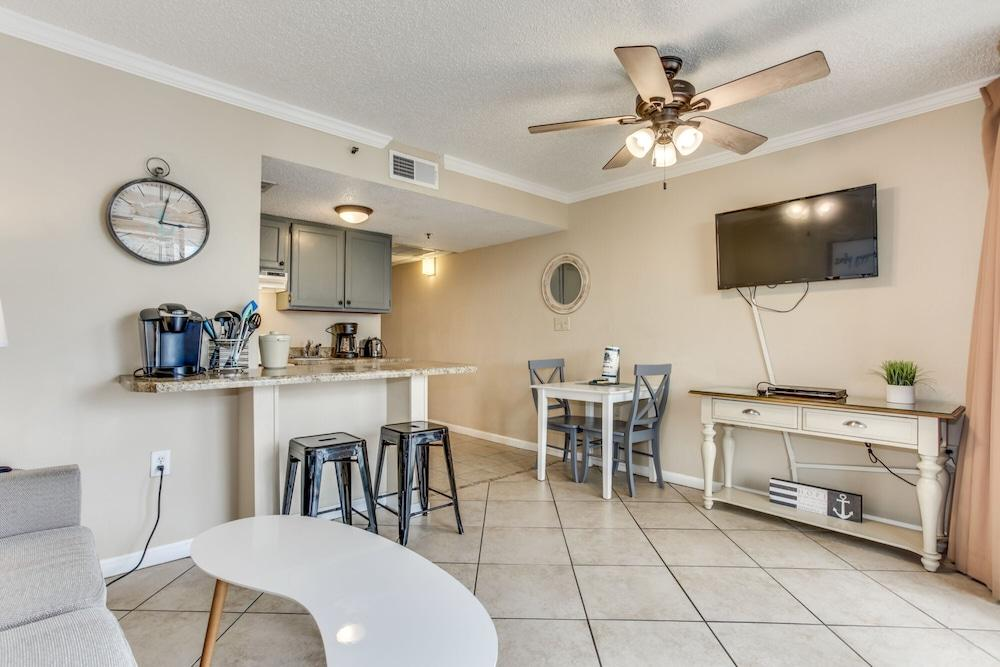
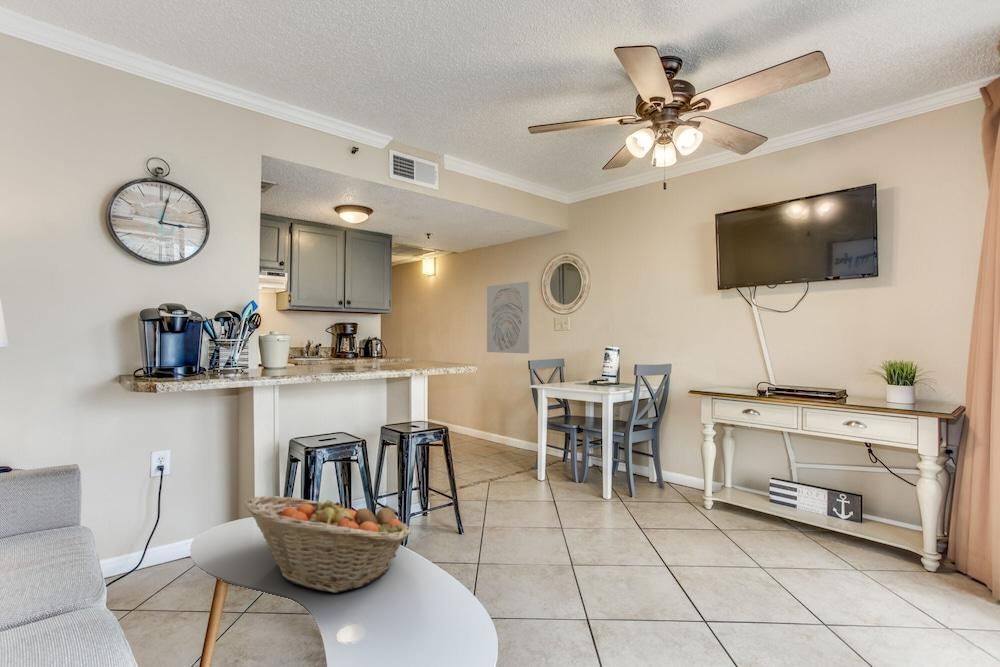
+ wall art [486,281,530,354]
+ fruit basket [243,495,412,594]
